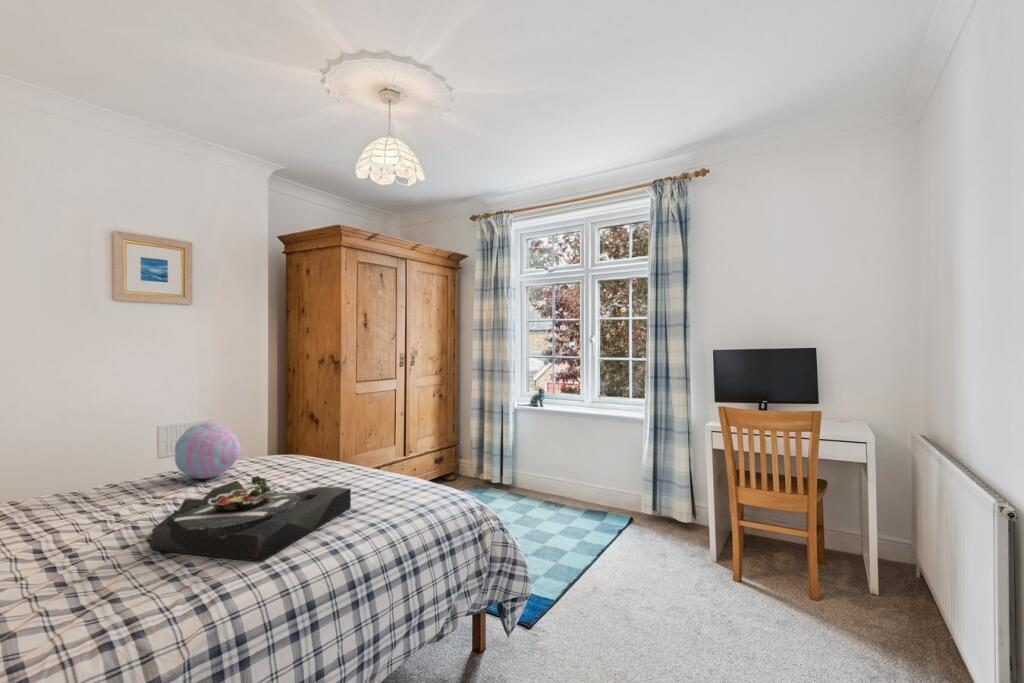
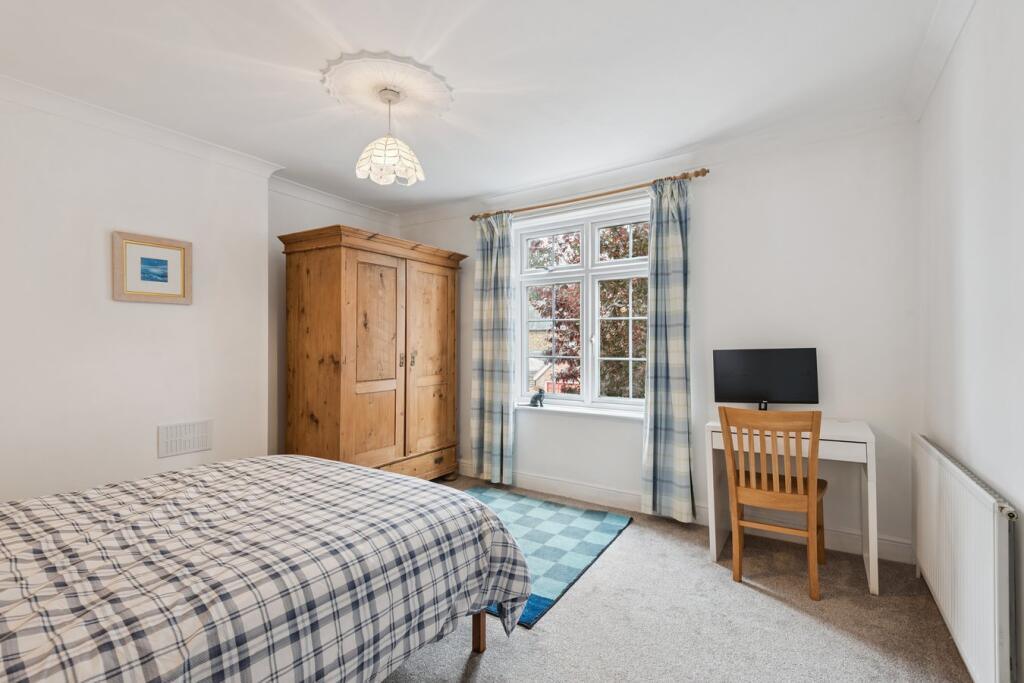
- cushion [174,422,242,480]
- serving tray [149,475,352,563]
